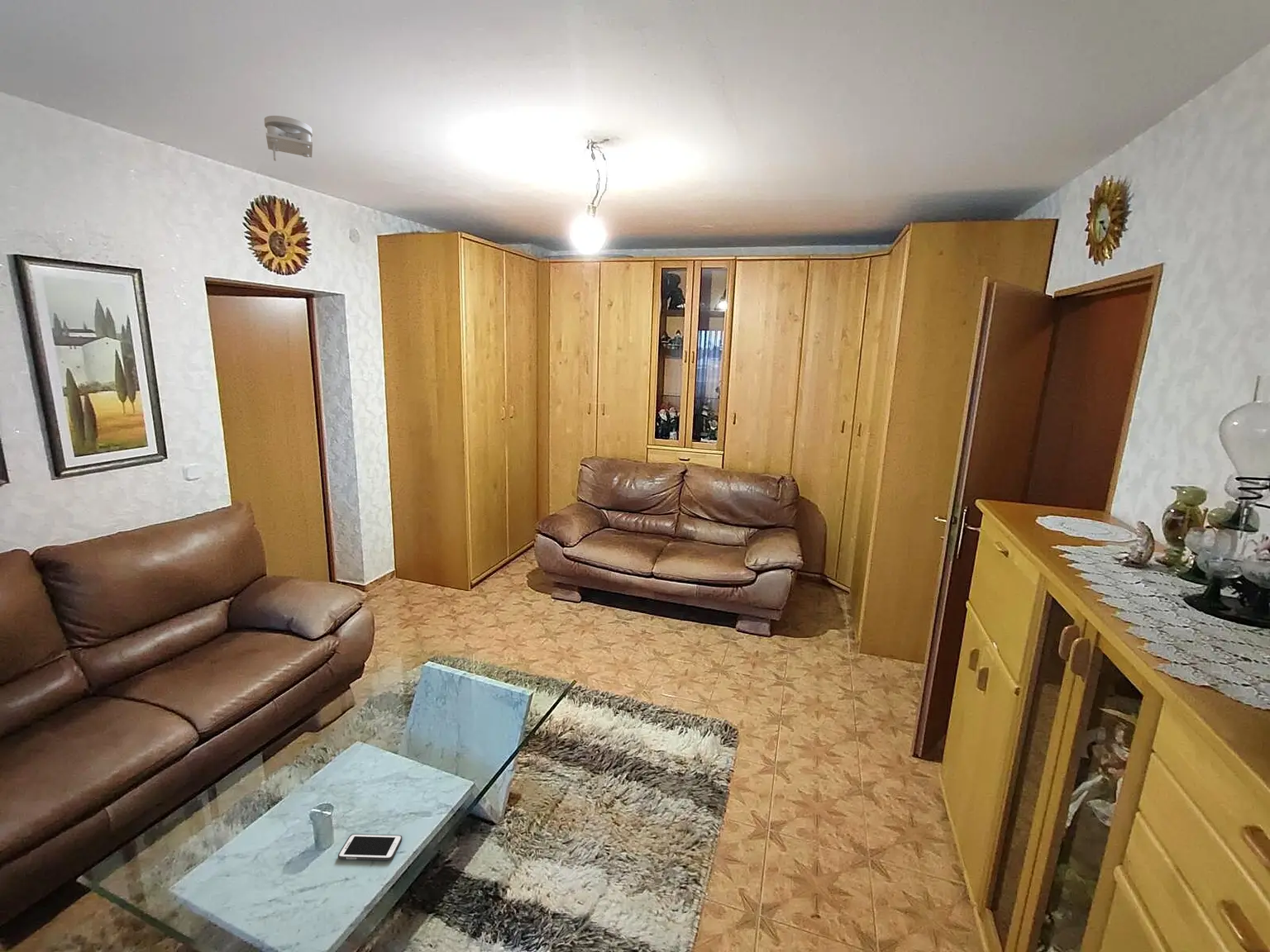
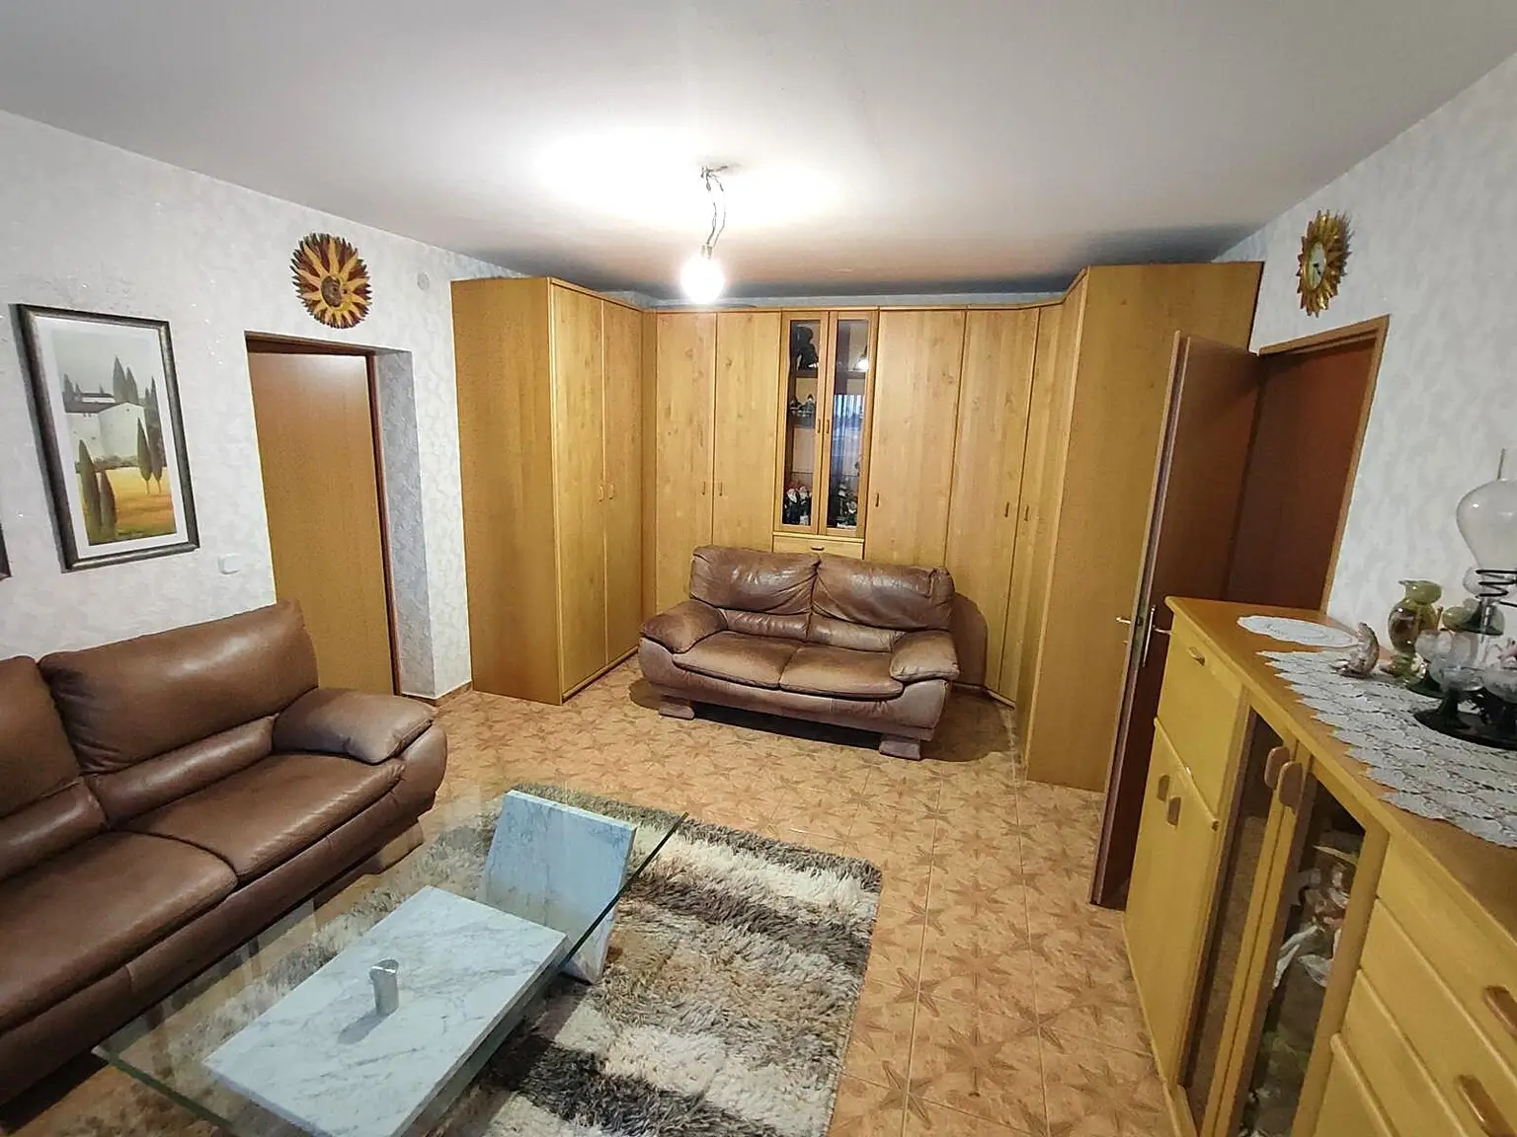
- smoke detector [264,115,313,162]
- cell phone [337,833,403,861]
